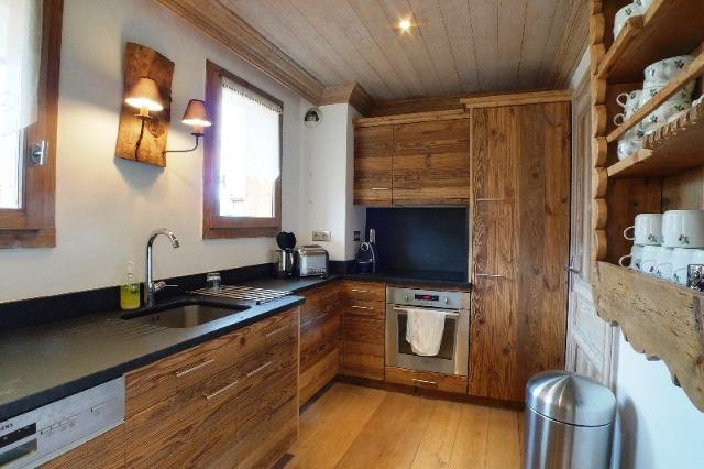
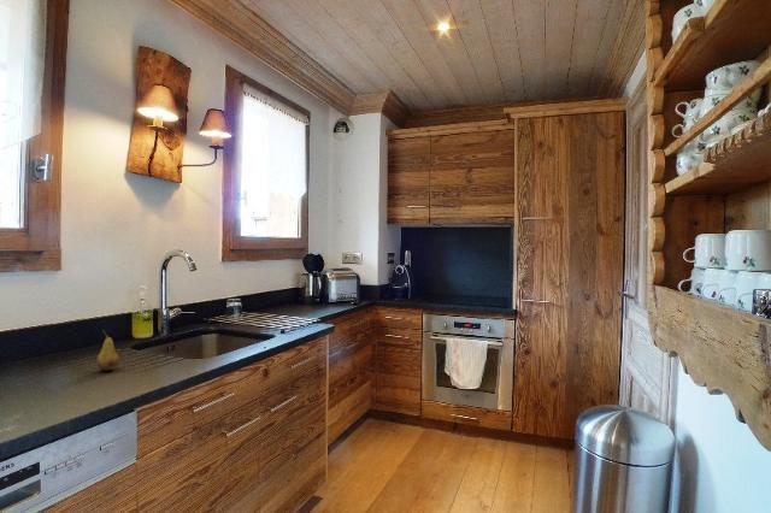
+ fruit [95,329,120,372]
